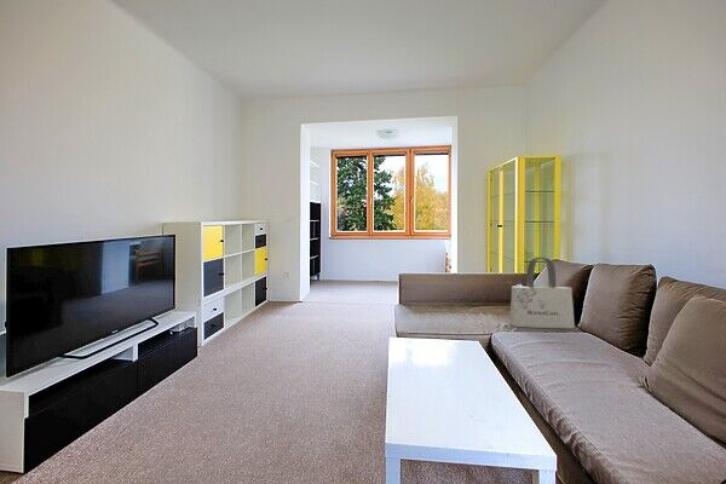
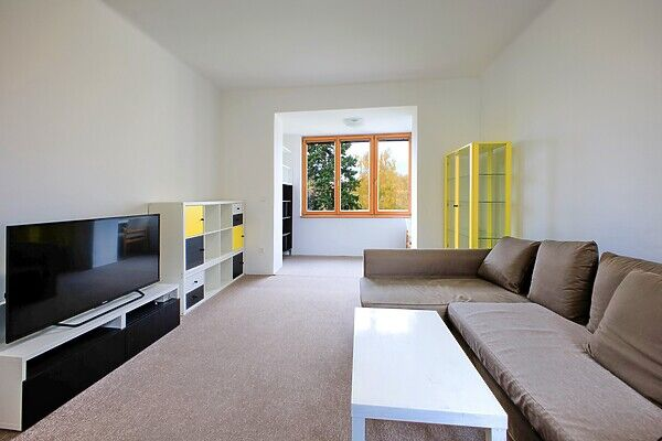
- tote bag [509,257,575,329]
